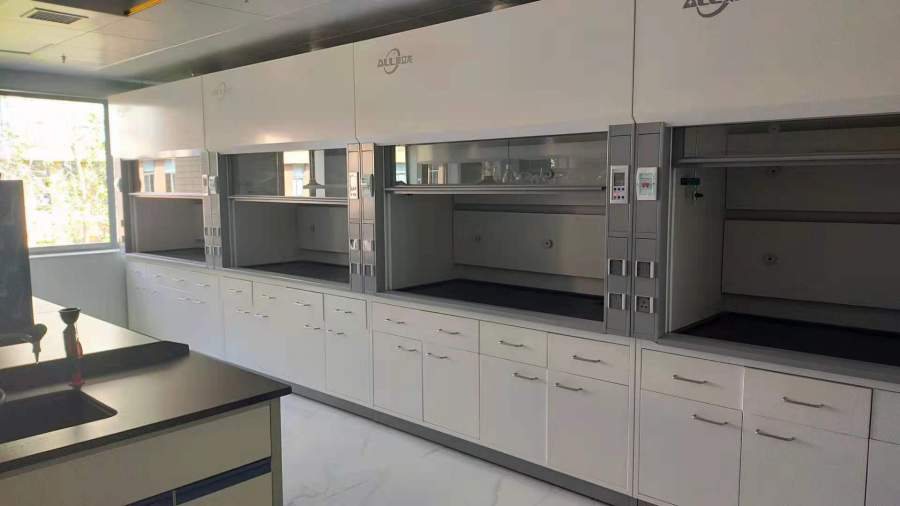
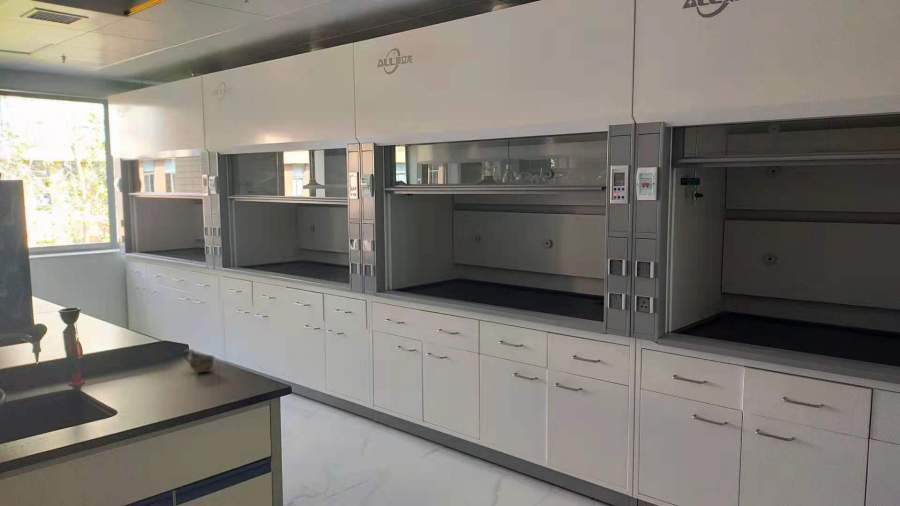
+ cup [182,348,216,374]
